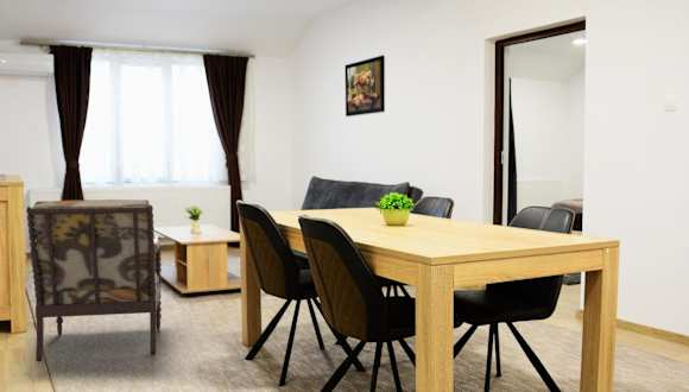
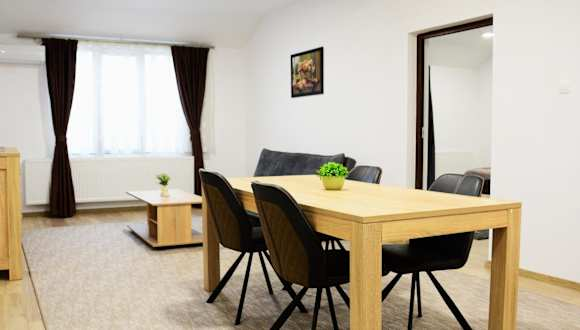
- armchair [25,198,163,362]
